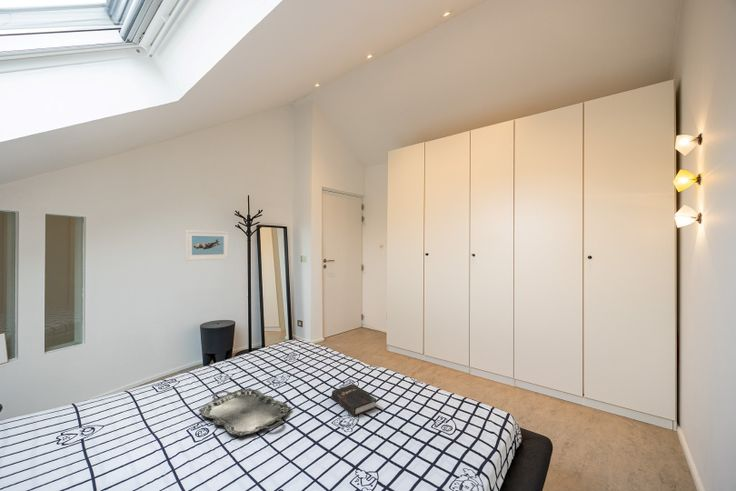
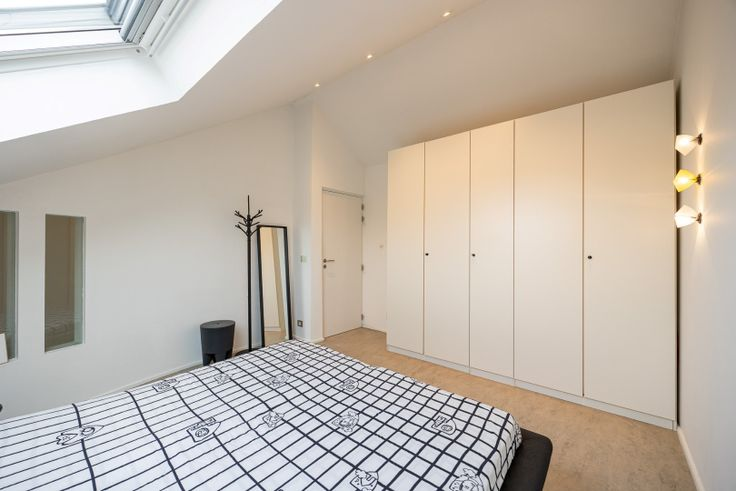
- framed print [184,229,230,262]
- serving tray [198,387,292,437]
- hardback book [331,383,378,418]
